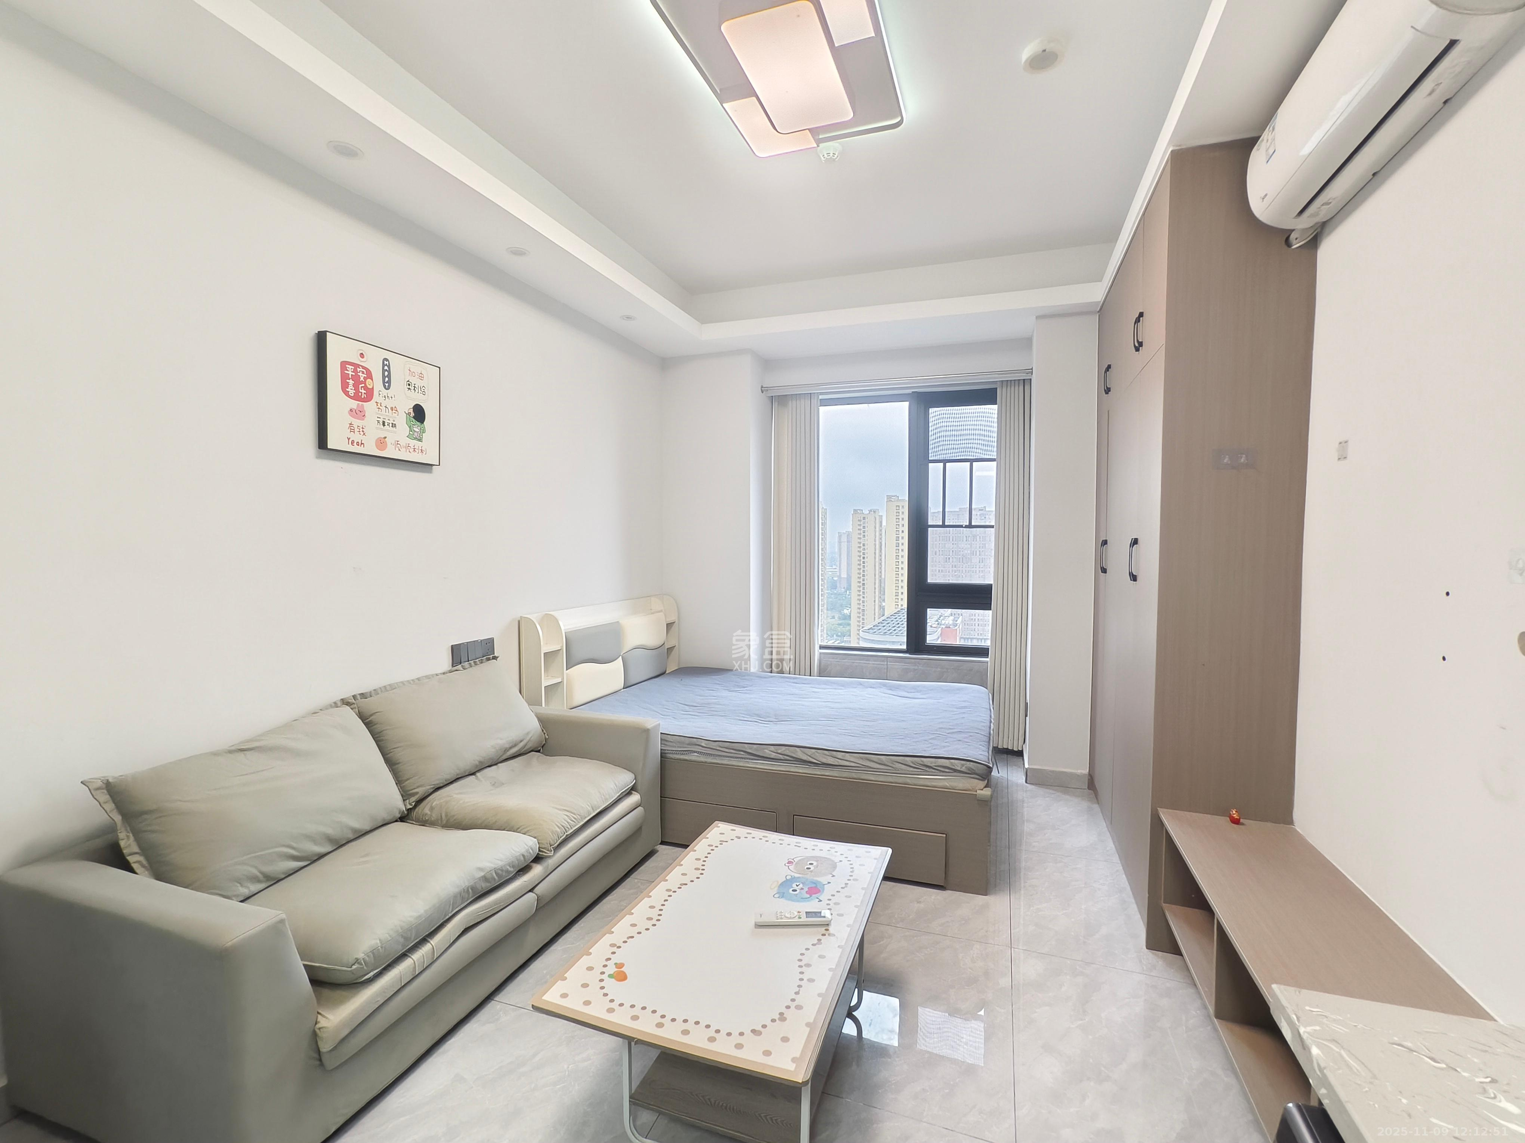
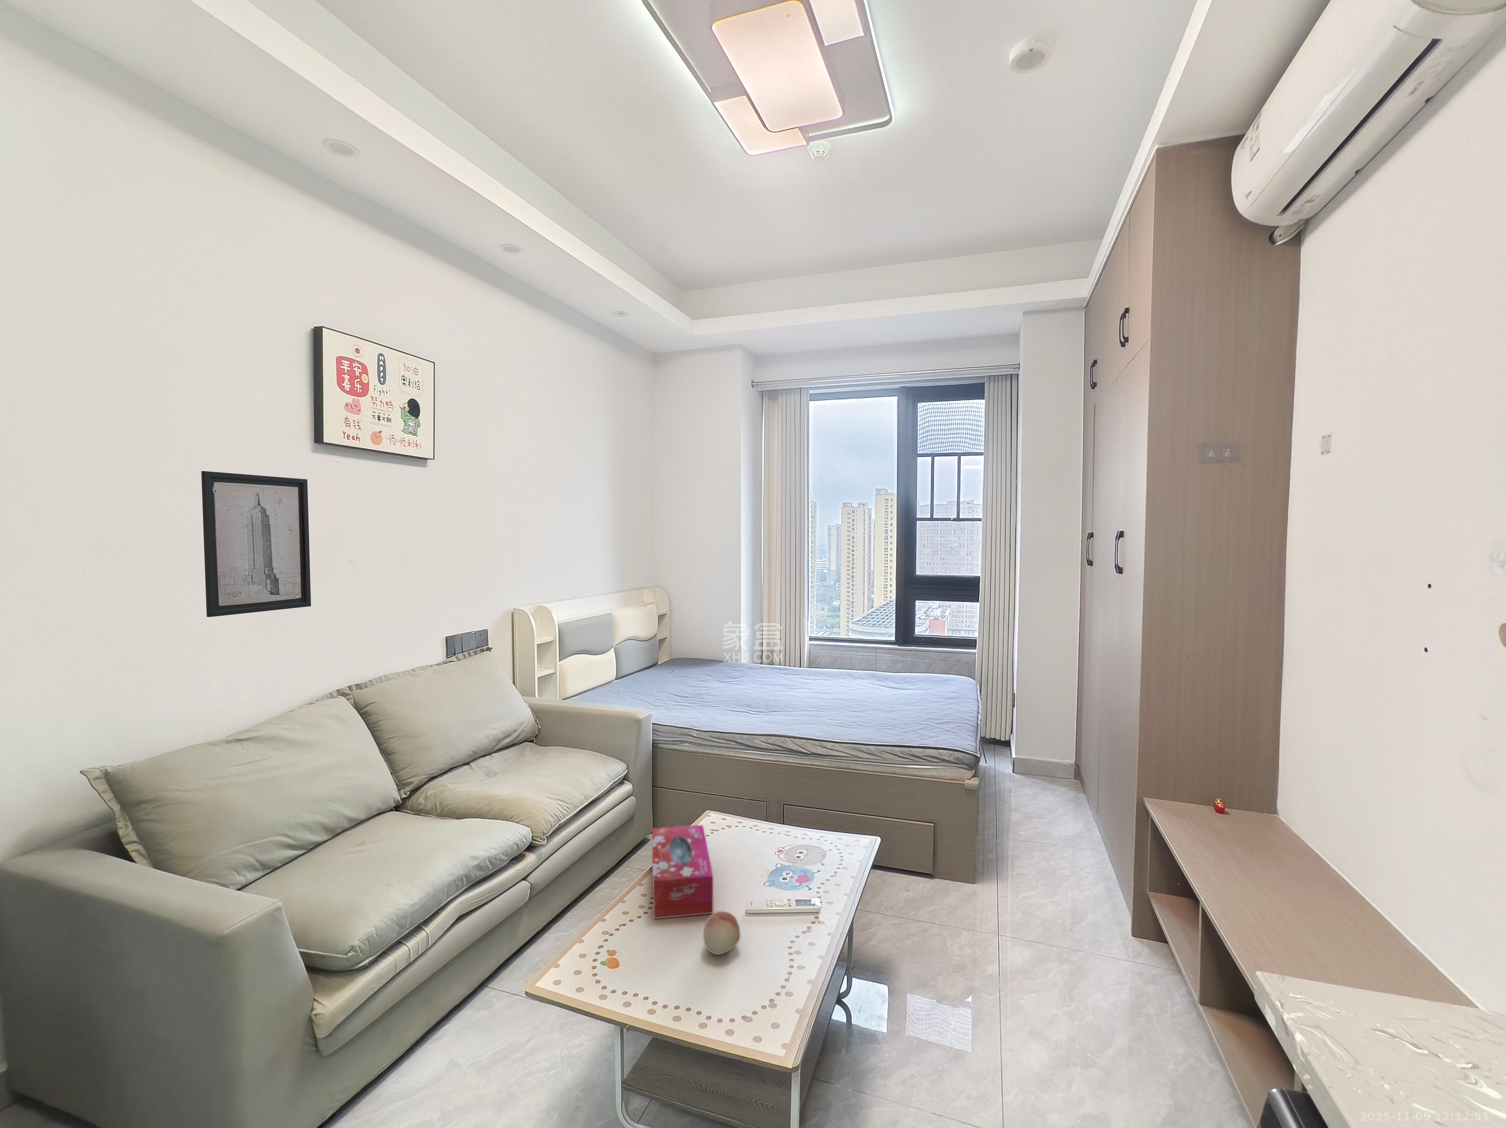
+ fruit [703,911,740,955]
+ wall art [200,470,312,617]
+ tissue box [652,825,714,919]
